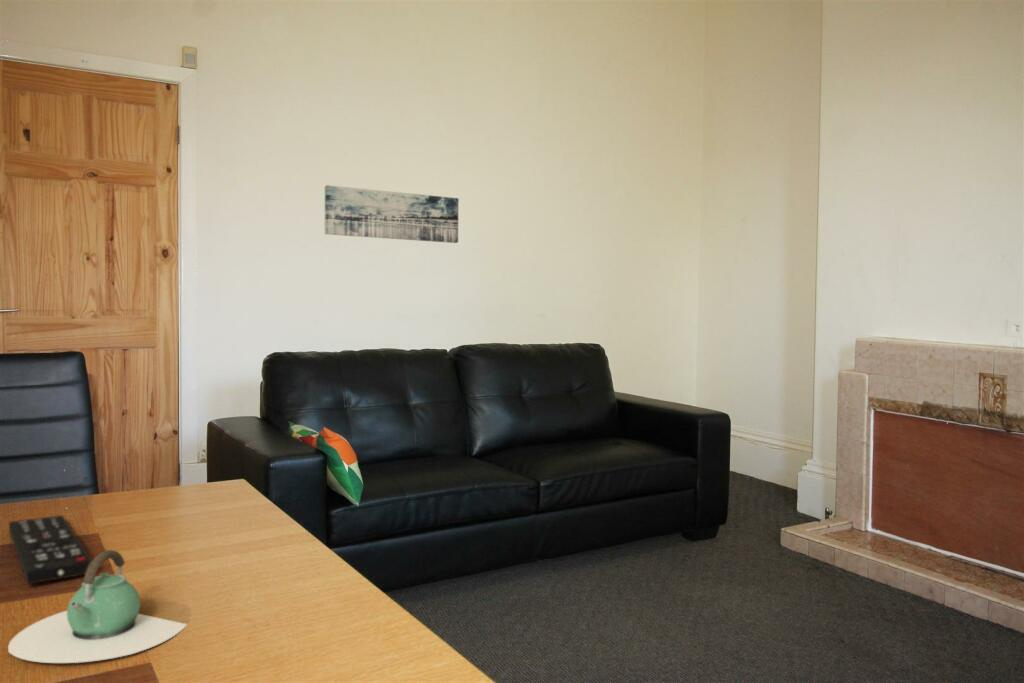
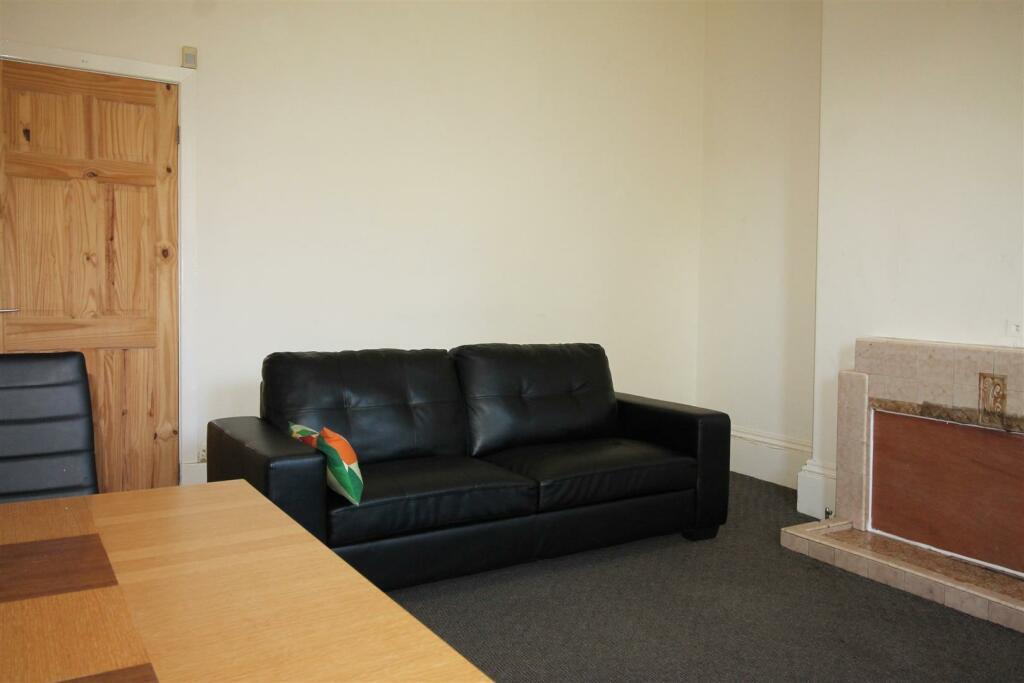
- wall art [324,184,459,244]
- remote control [8,514,93,585]
- teapot [7,549,188,664]
